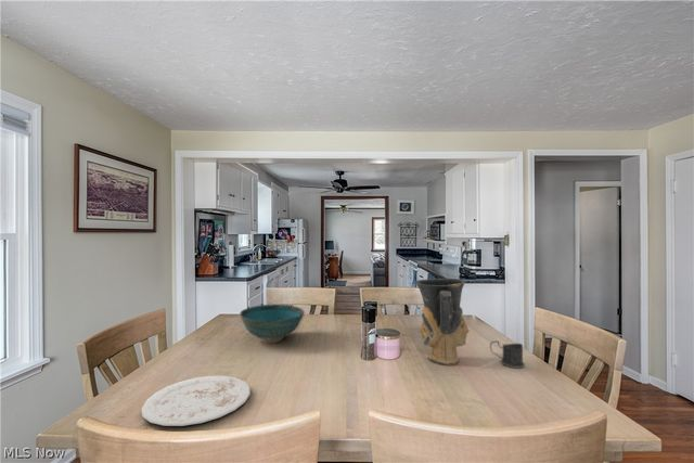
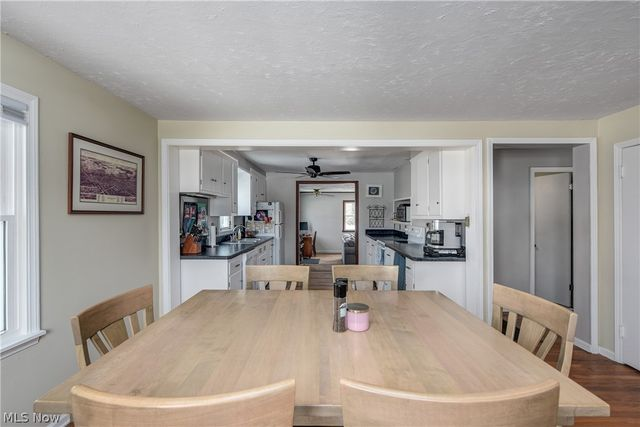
- vase [414,278,470,366]
- plate [140,375,252,427]
- mug [489,340,526,369]
- bowl [239,304,305,344]
